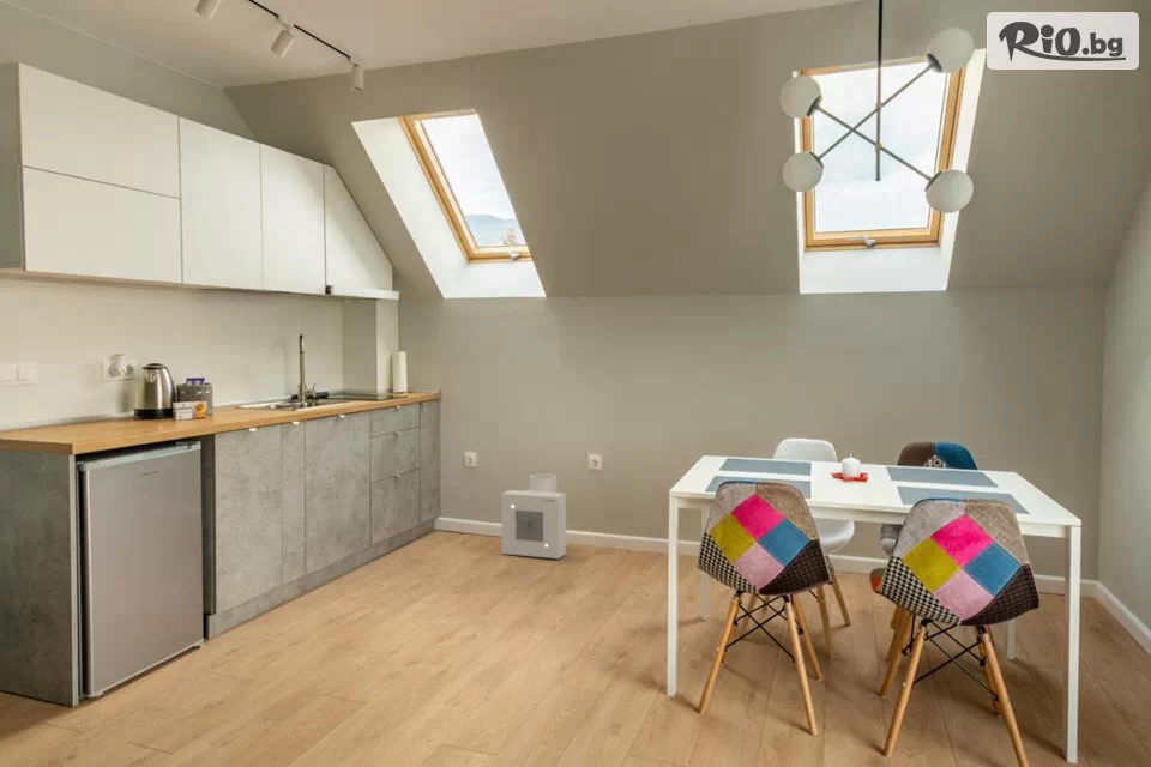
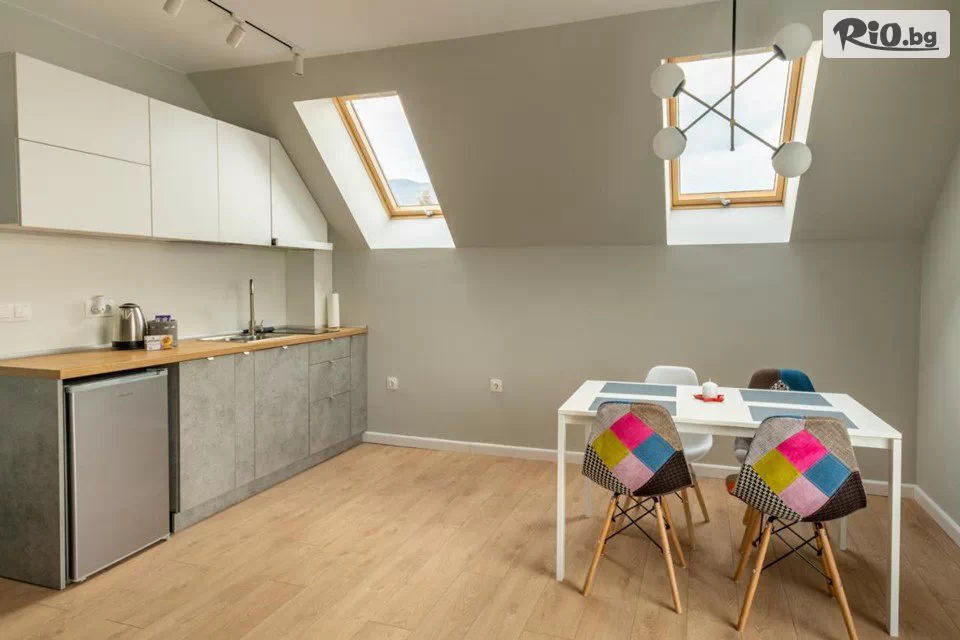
- air purifier [500,473,567,560]
